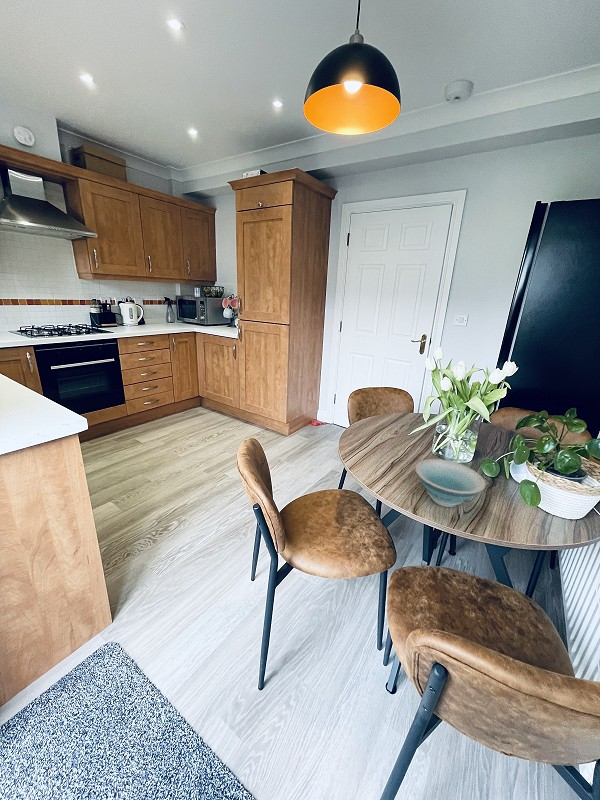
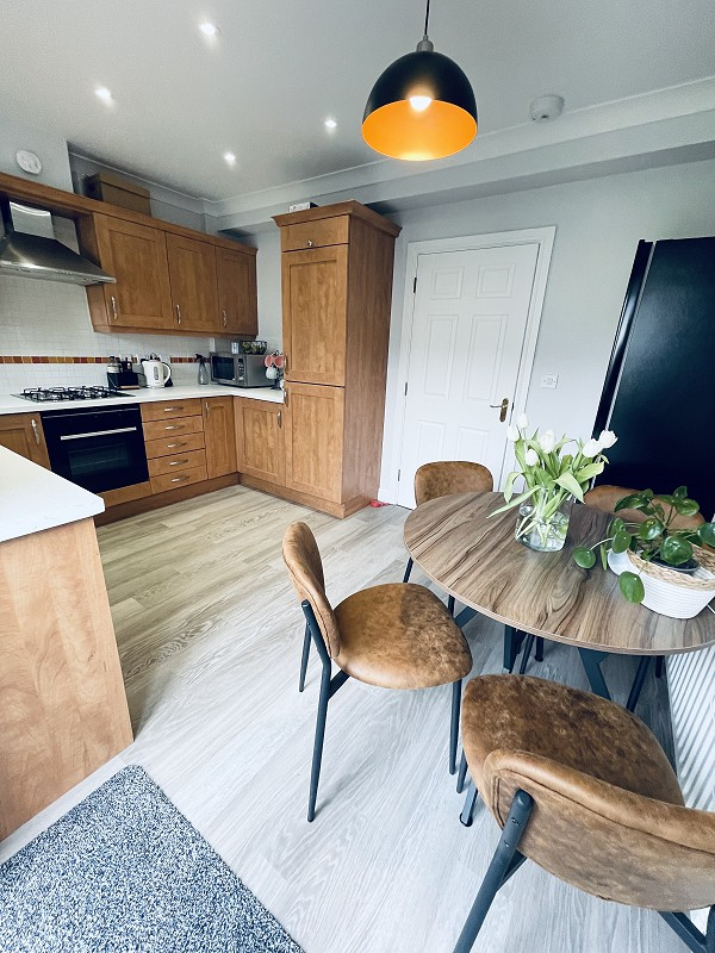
- bowl [414,458,486,508]
